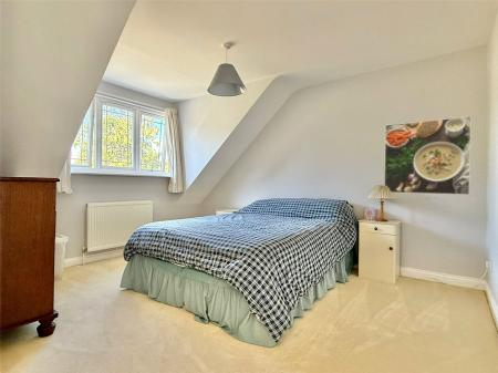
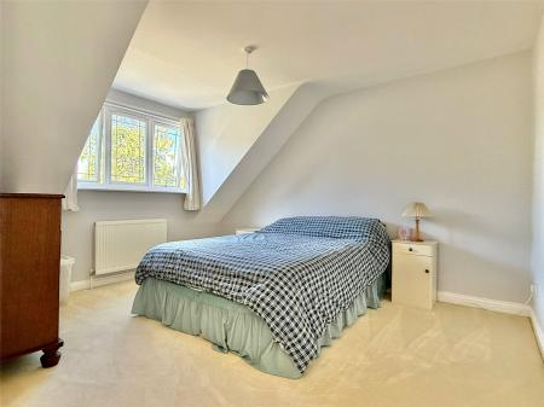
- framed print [383,115,473,196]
